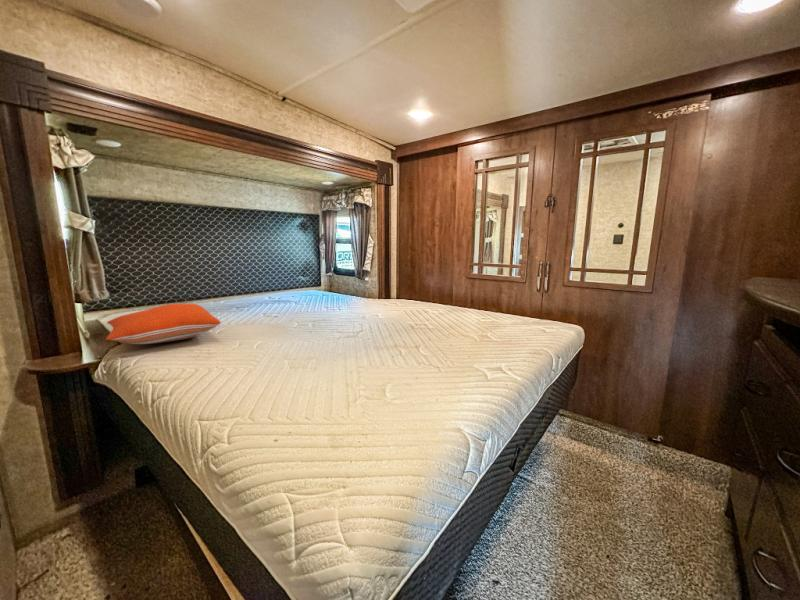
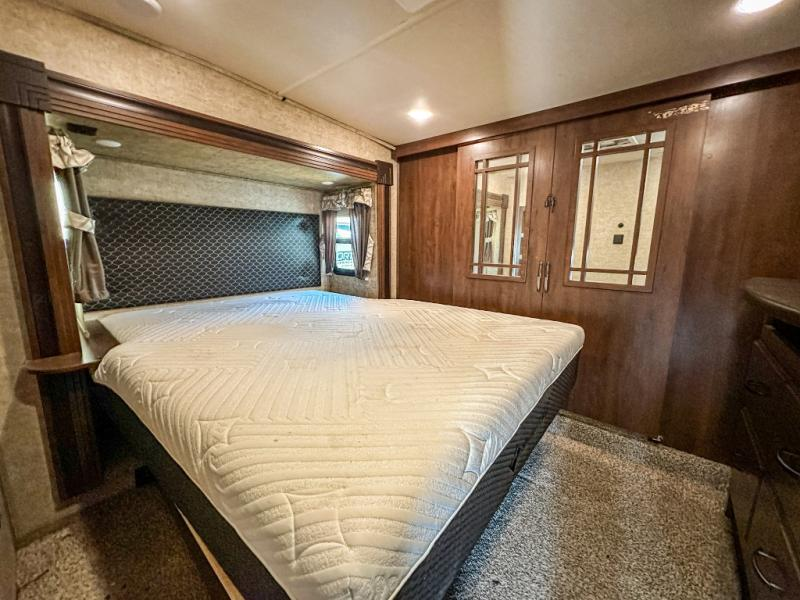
- pillow [105,303,222,345]
